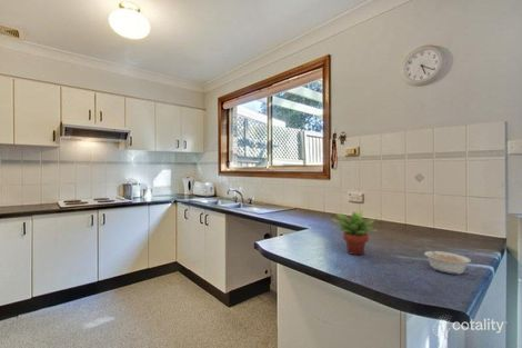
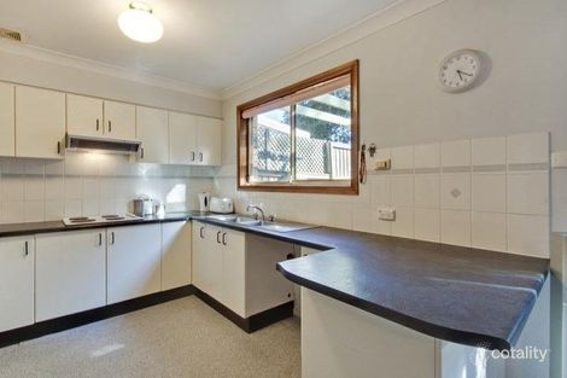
- succulent plant [330,209,379,256]
- legume [423,246,472,276]
